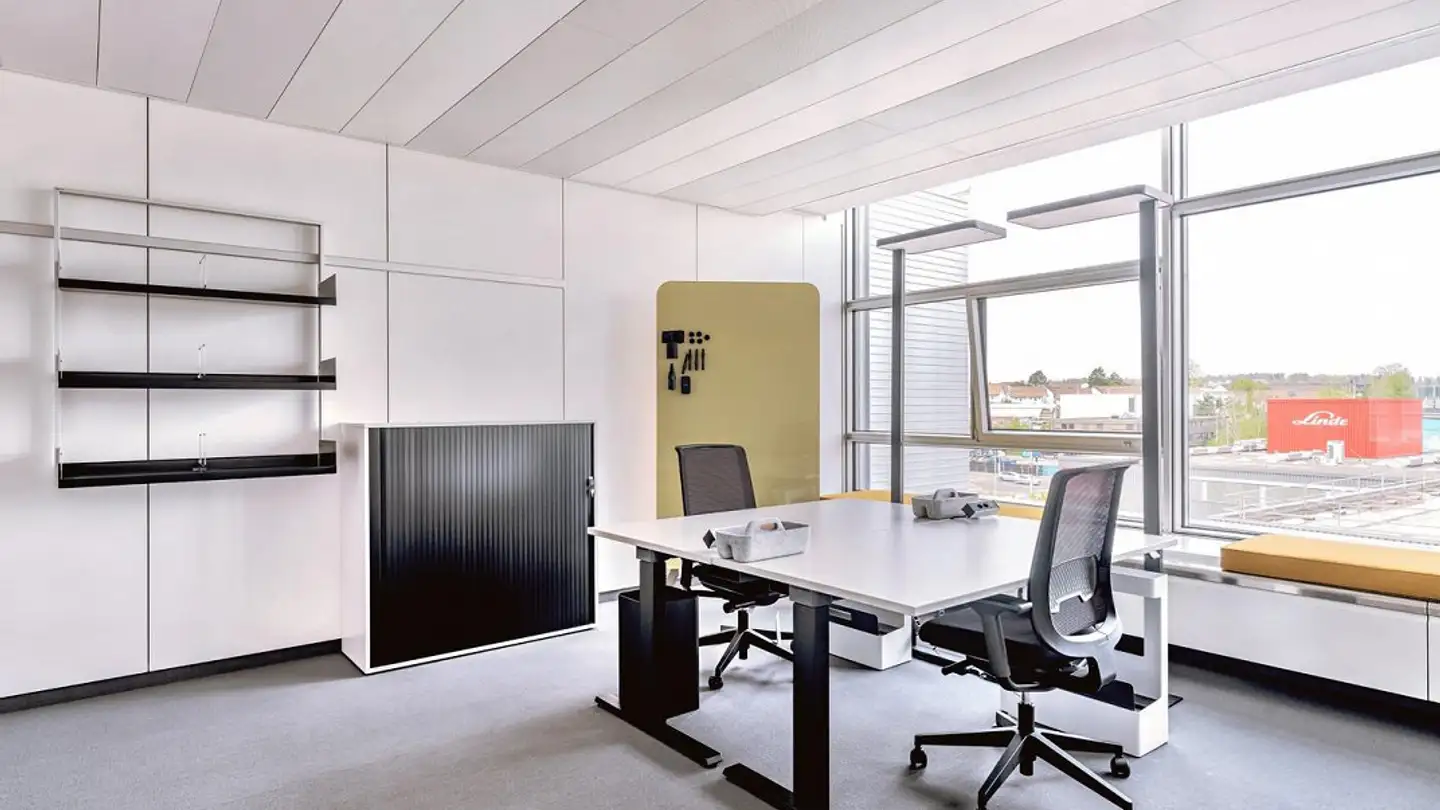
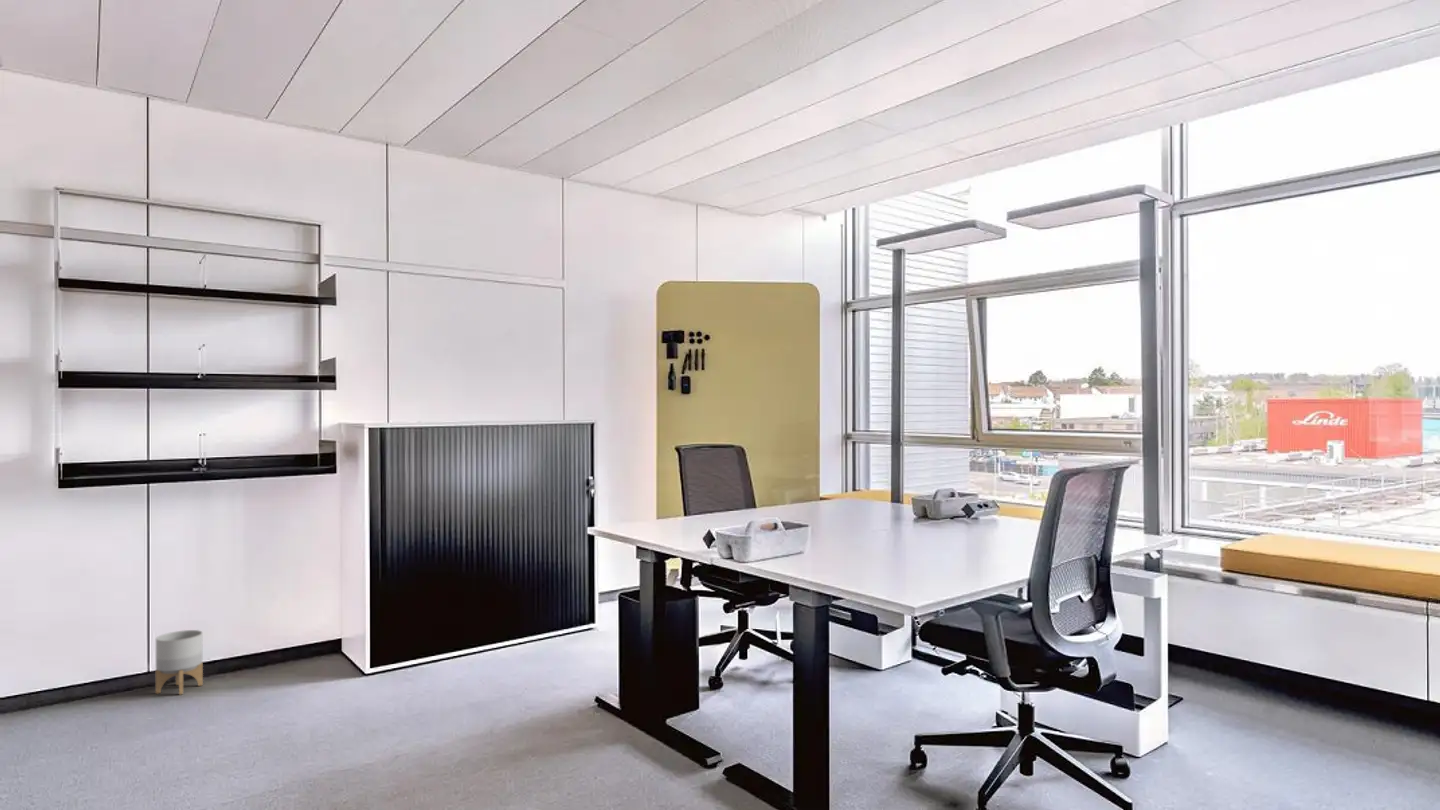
+ planter [155,629,204,696]
